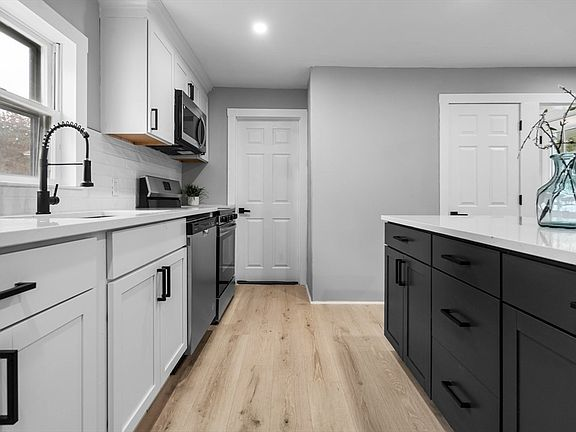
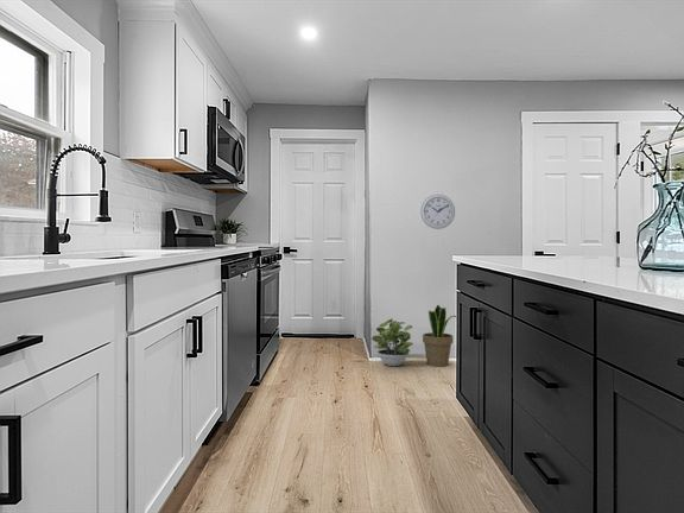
+ potted plant [422,304,457,367]
+ wall clock [419,194,456,230]
+ potted plant [370,318,414,367]
